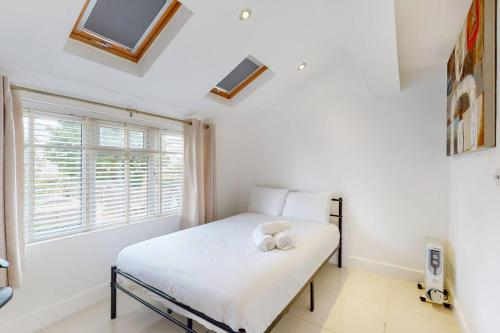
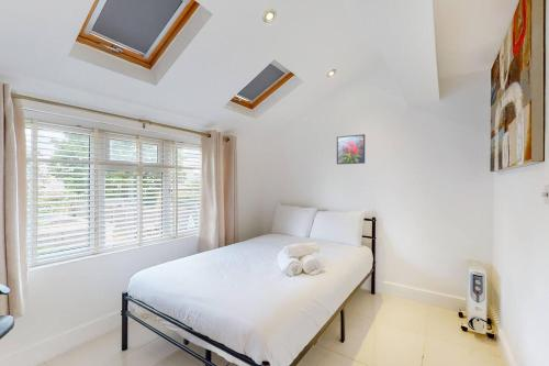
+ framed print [336,133,366,165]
